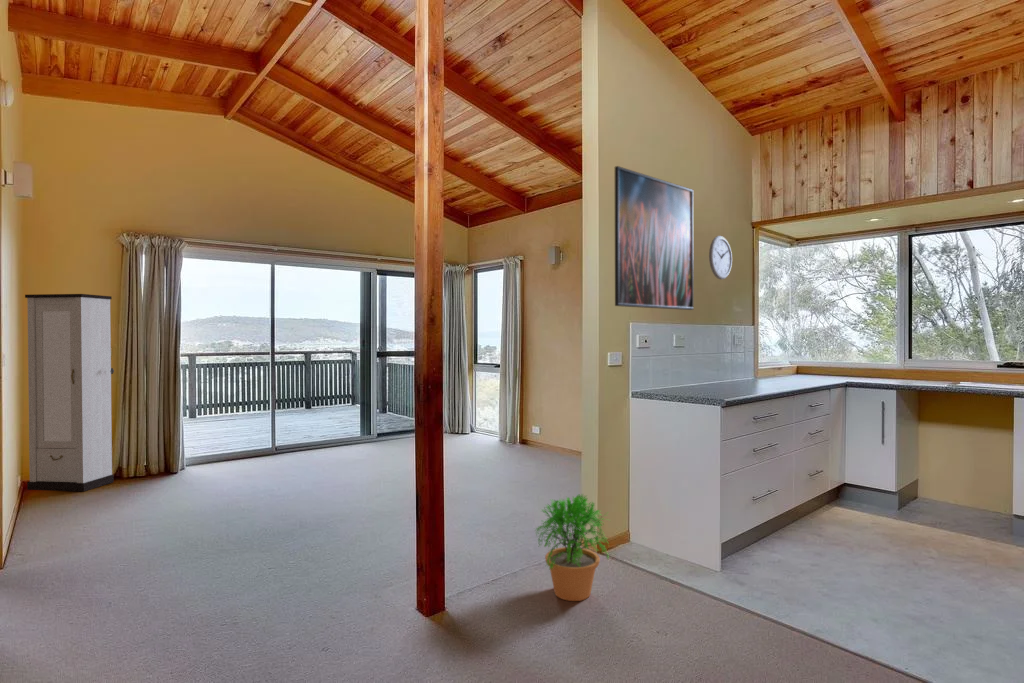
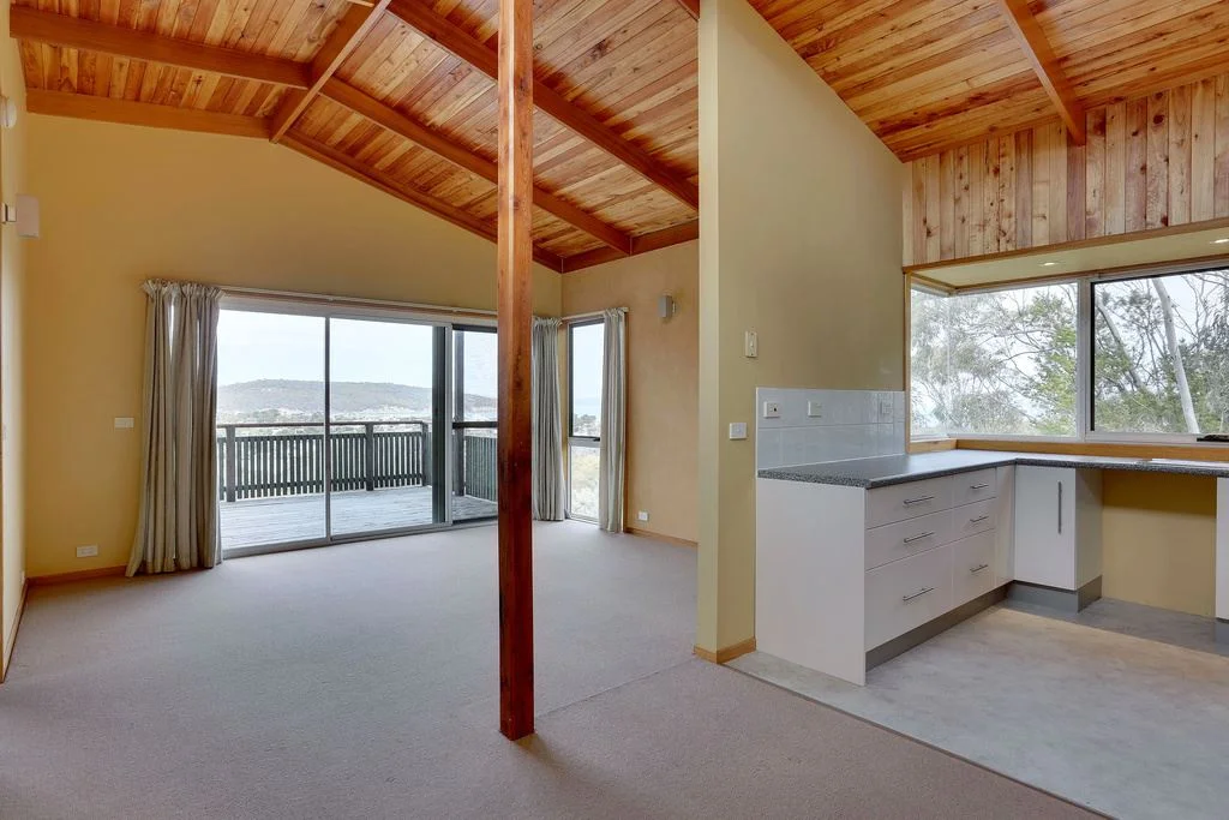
- cabinet [24,293,115,492]
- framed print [614,165,694,311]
- wall clock [708,235,733,281]
- potted plant [533,493,610,602]
